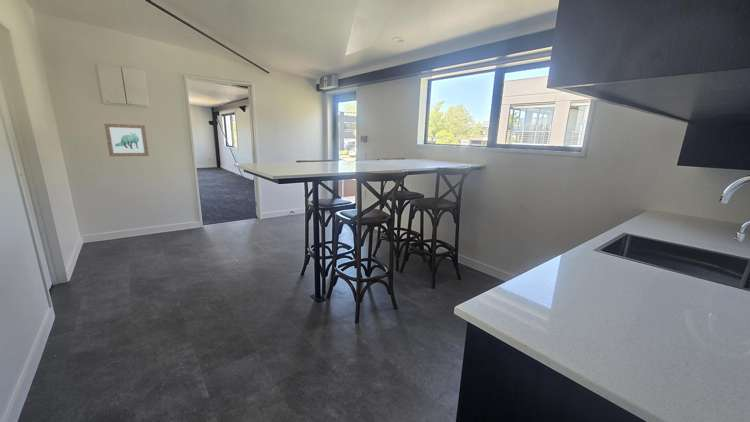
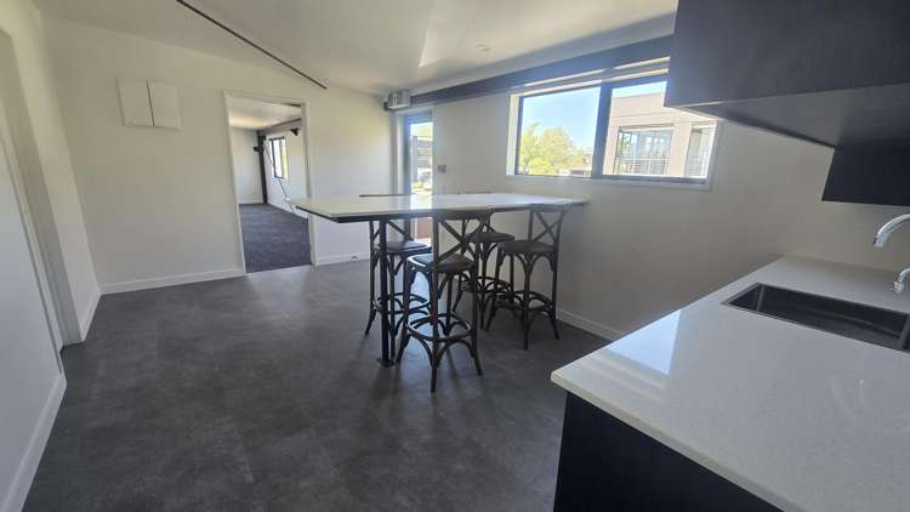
- wall art [103,123,150,157]
